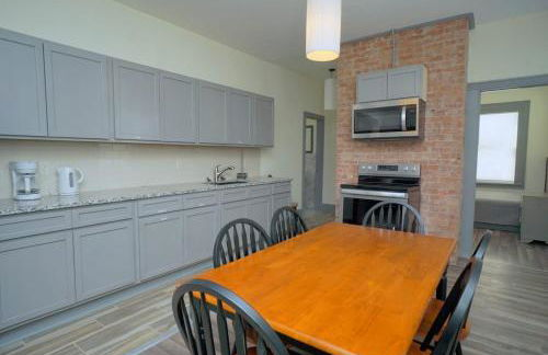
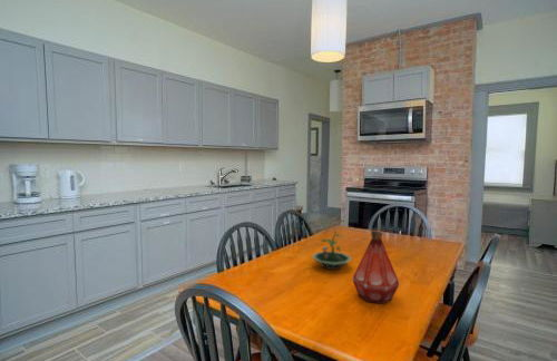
+ terrarium [311,227,353,271]
+ bottle [351,230,401,305]
